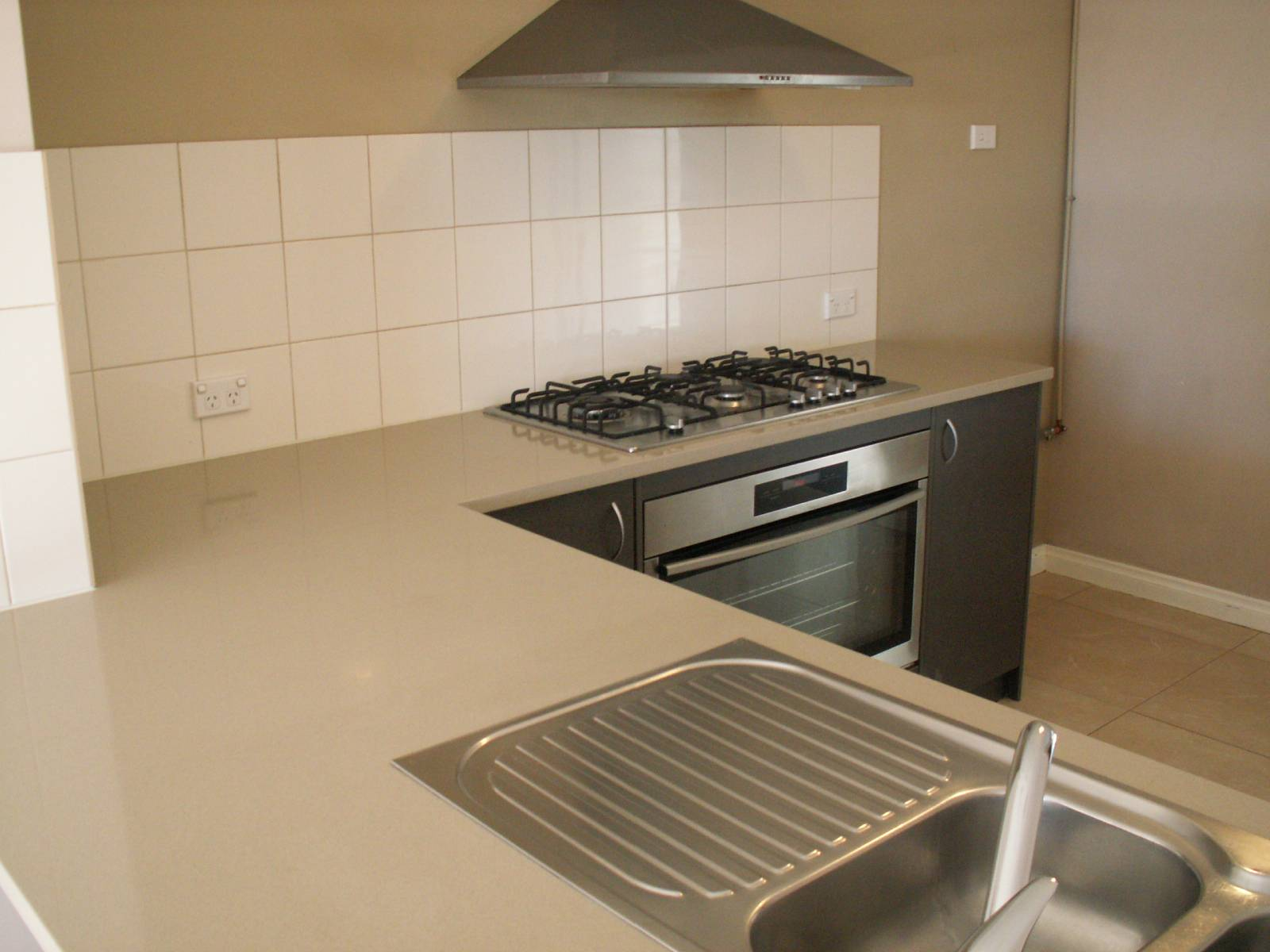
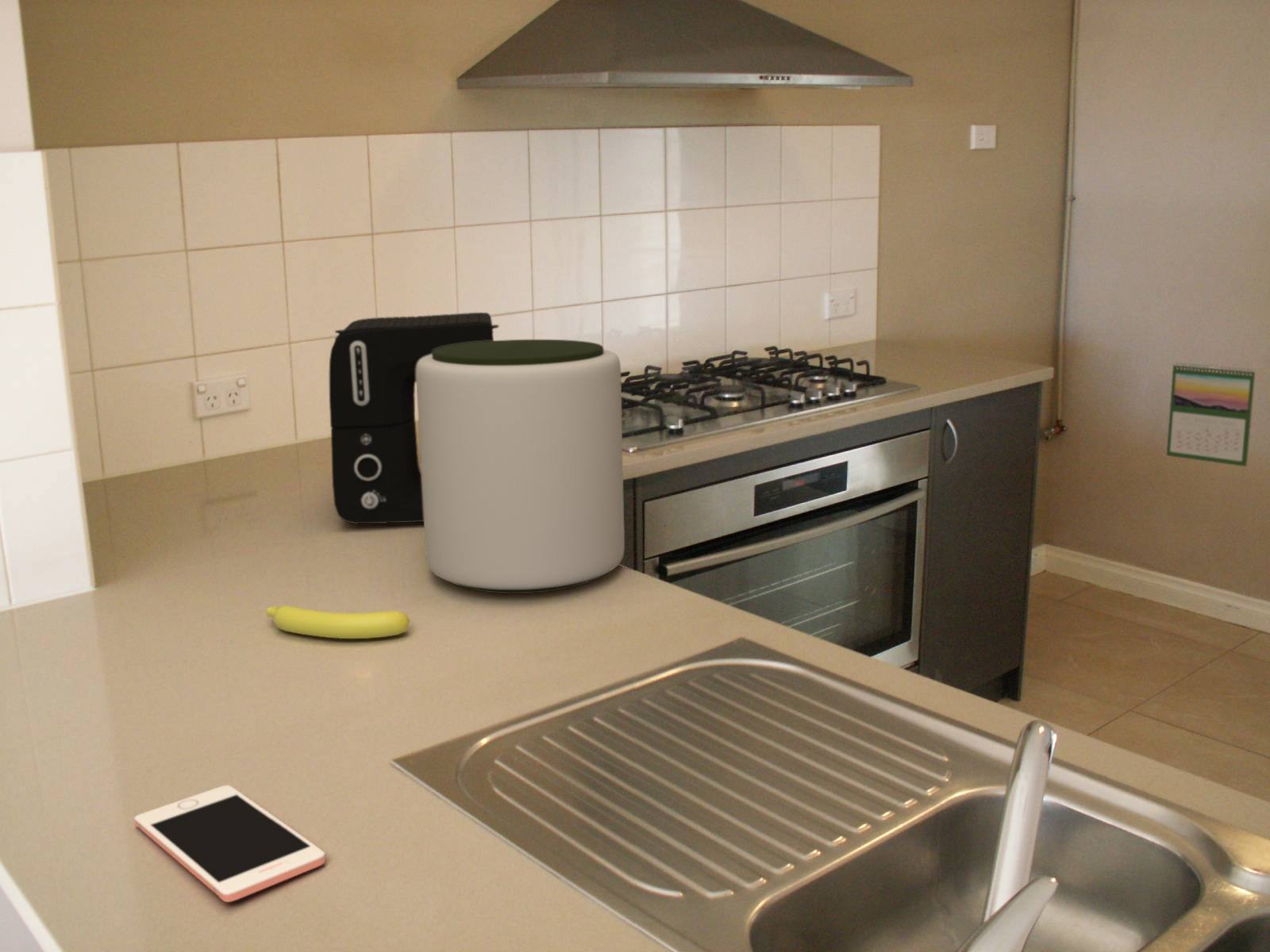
+ banana [265,605,410,639]
+ plant pot [416,339,625,594]
+ calendar [1166,362,1257,467]
+ coffee maker [329,312,500,524]
+ cell phone [133,785,326,903]
